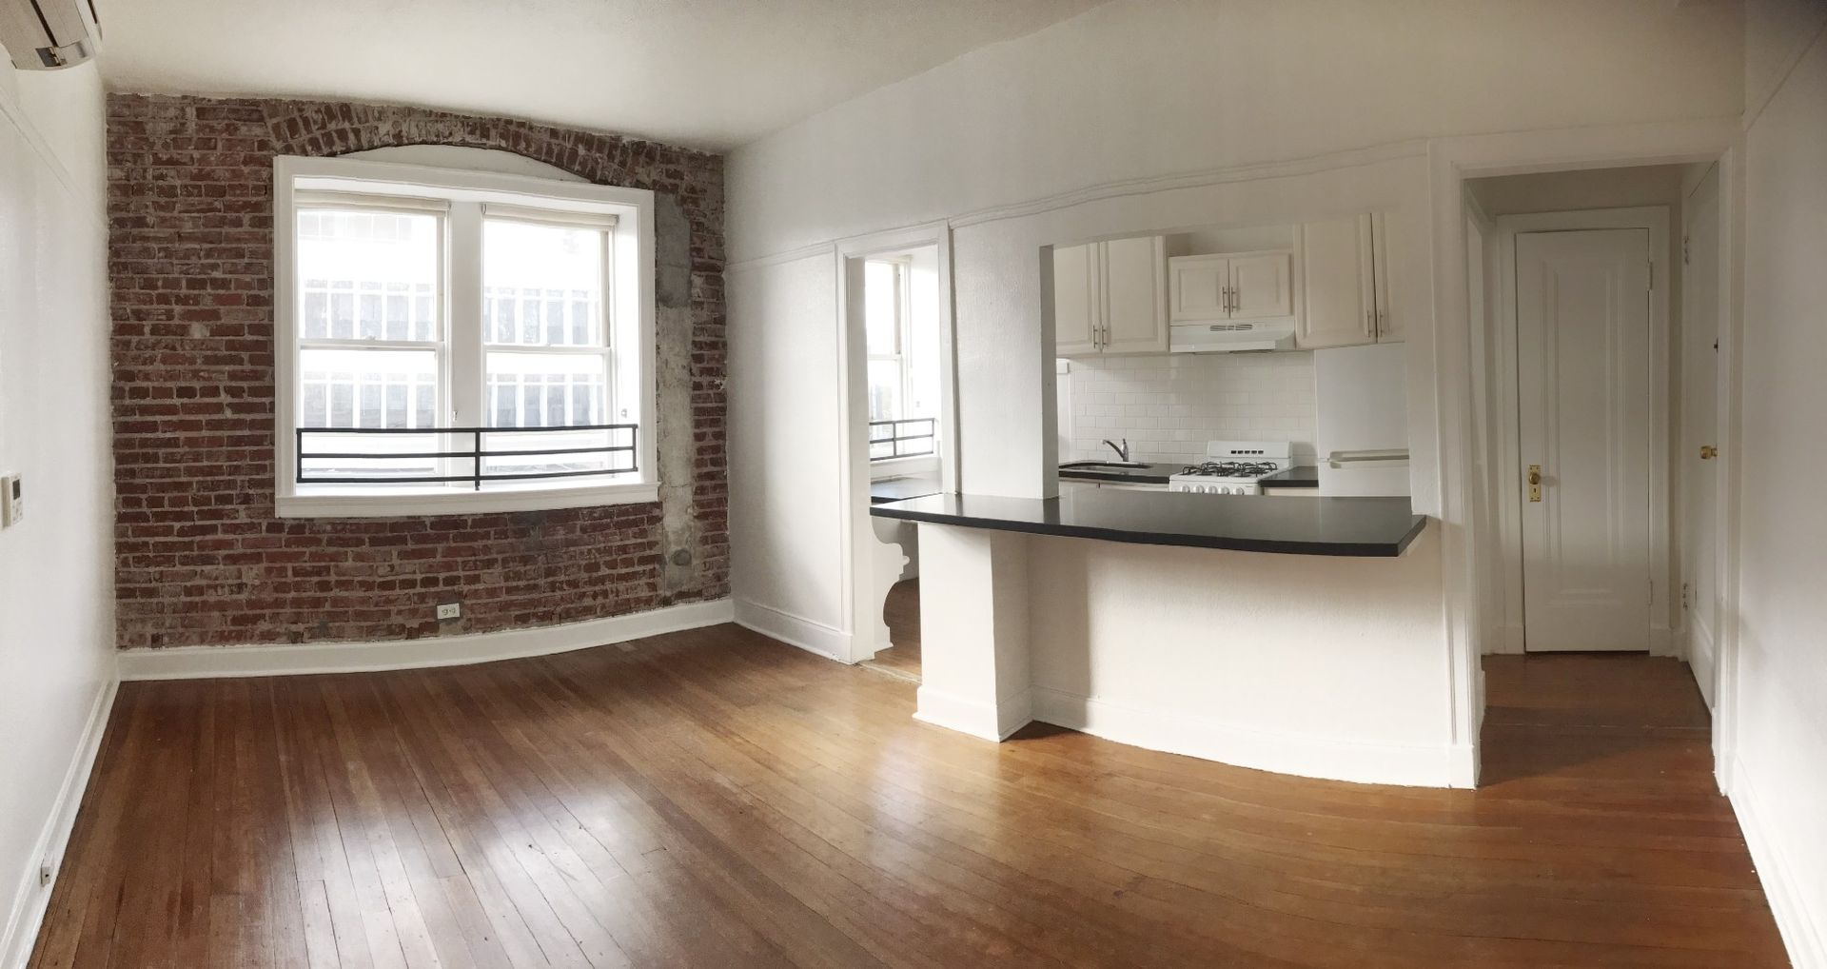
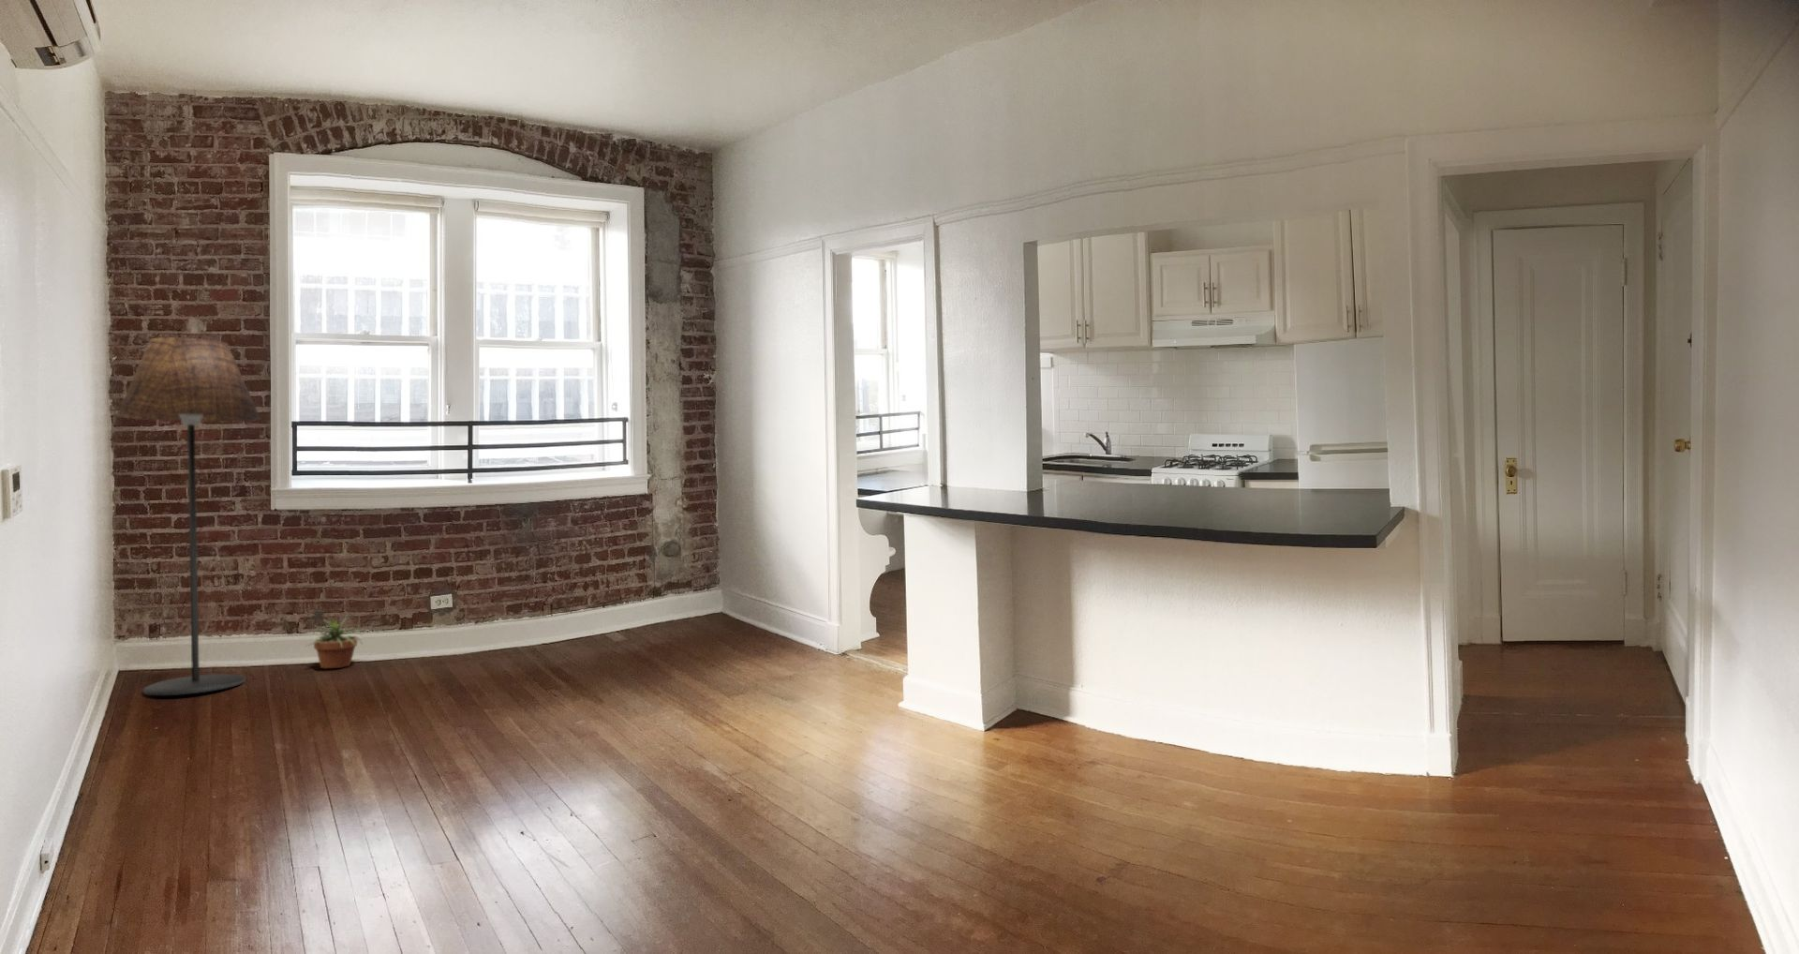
+ floor lamp [115,337,262,696]
+ potted plant [305,614,368,670]
